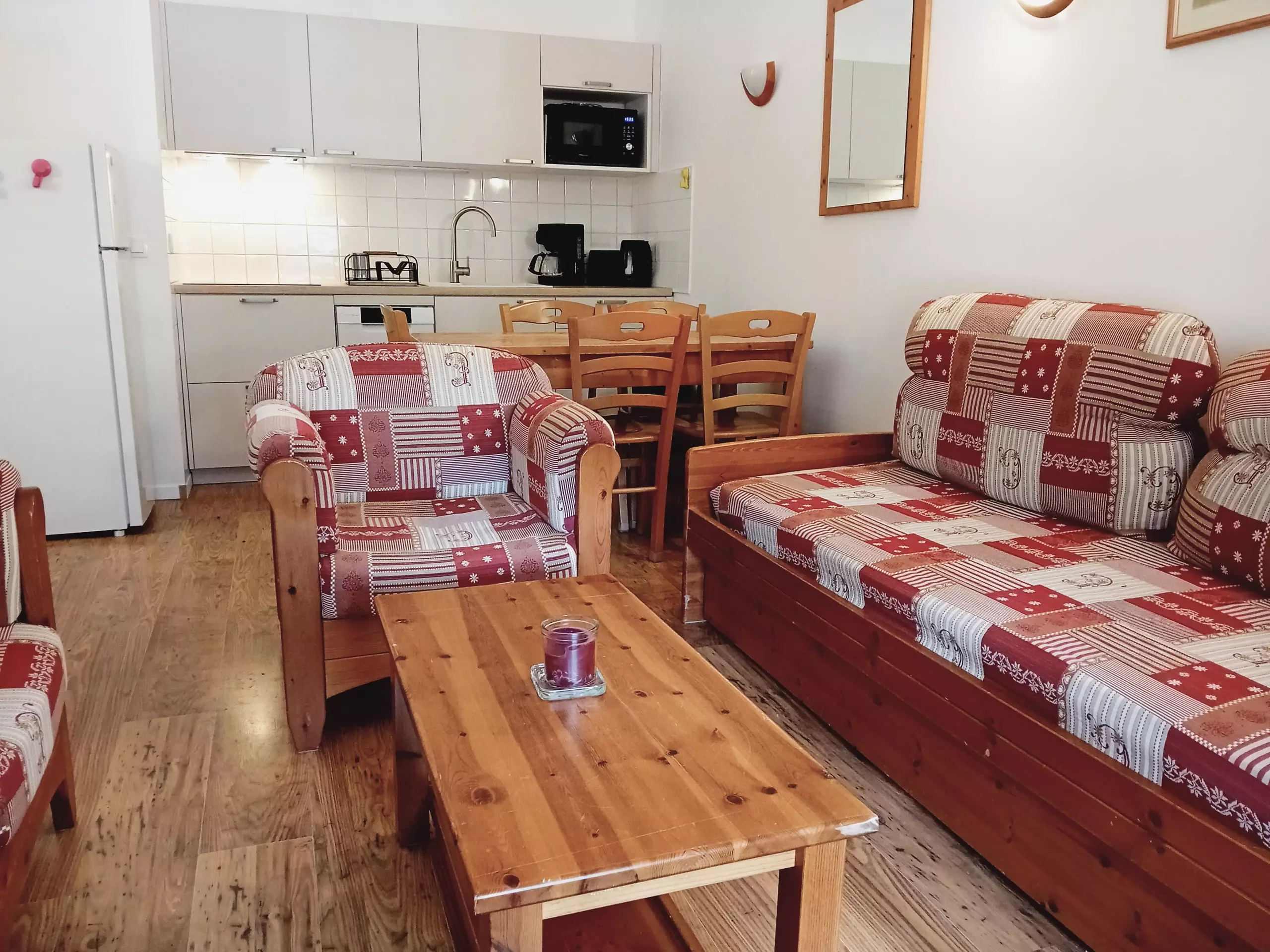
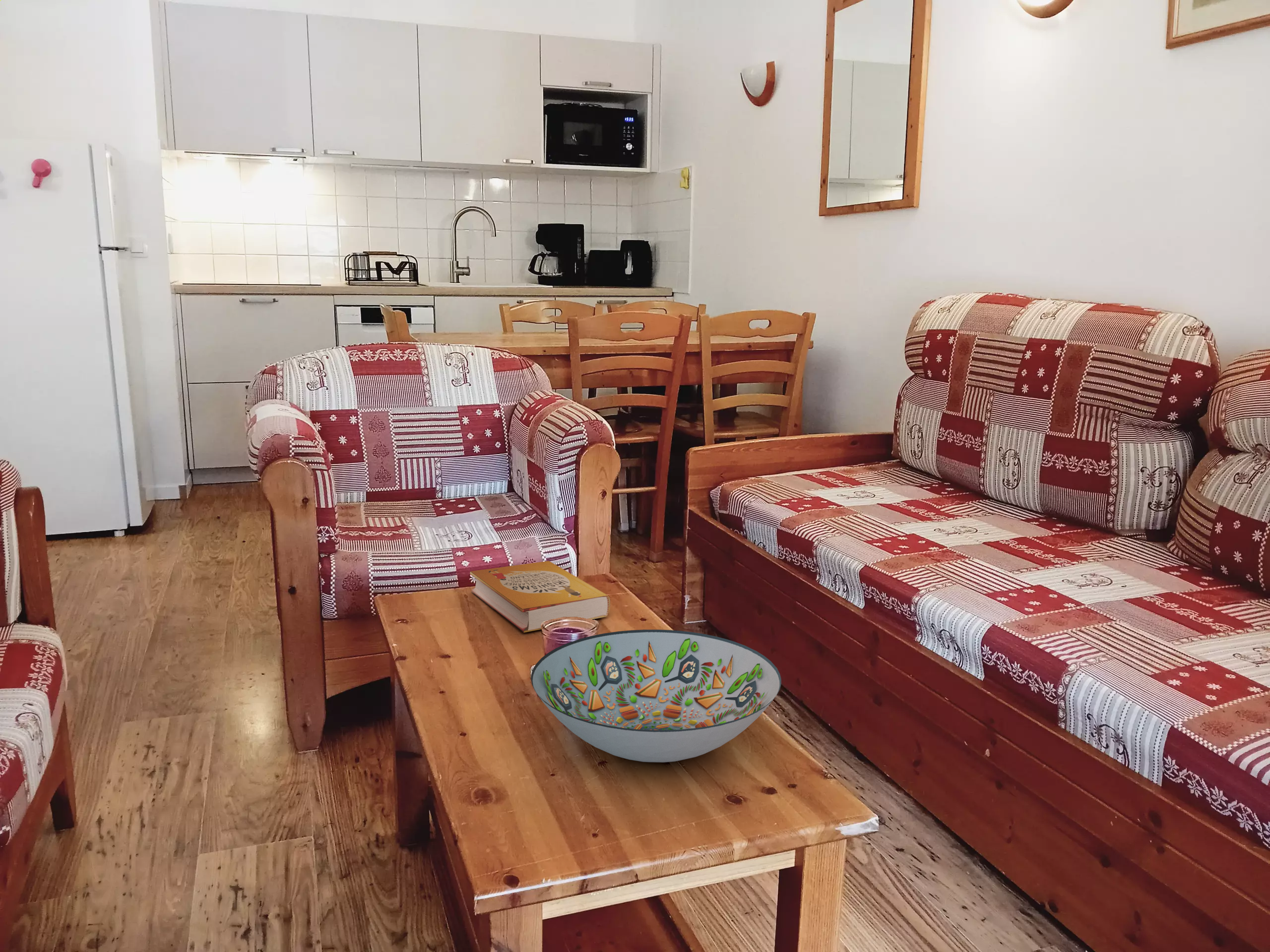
+ book [469,561,611,633]
+ decorative bowl [530,629,782,763]
